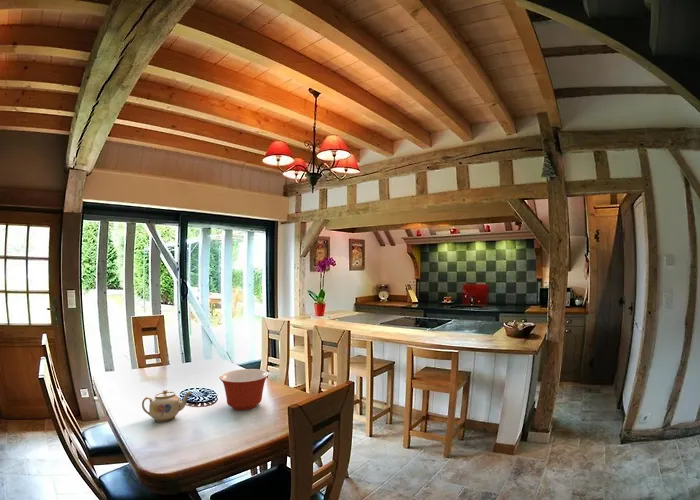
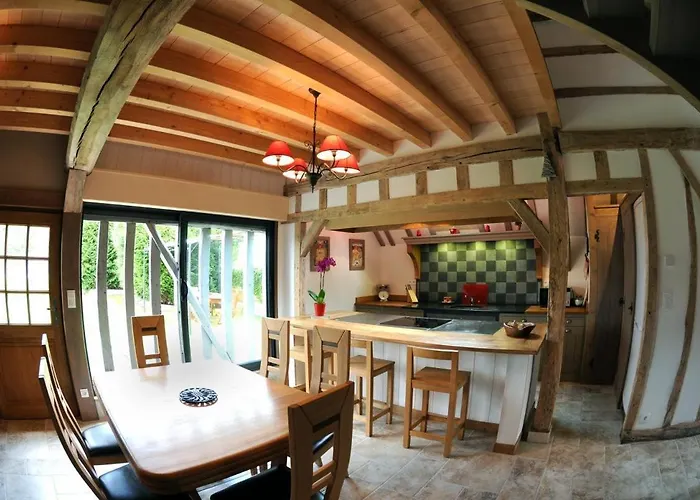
- teapot [141,389,192,423]
- mixing bowl [219,368,270,411]
